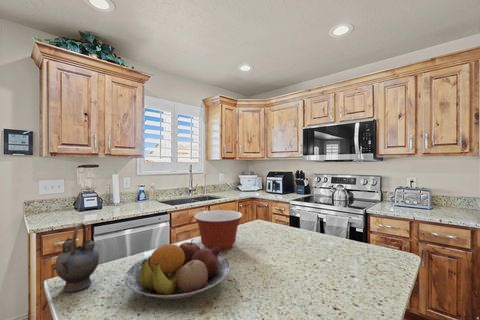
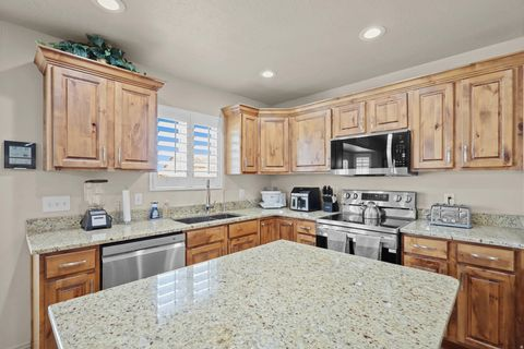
- mixing bowl [193,209,244,251]
- teapot [52,222,100,293]
- fruit bowl [124,238,231,300]
